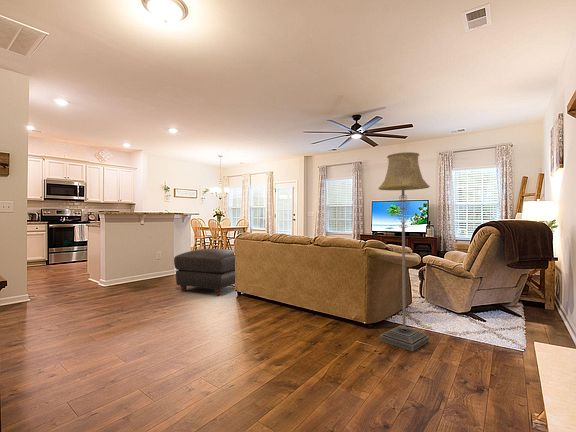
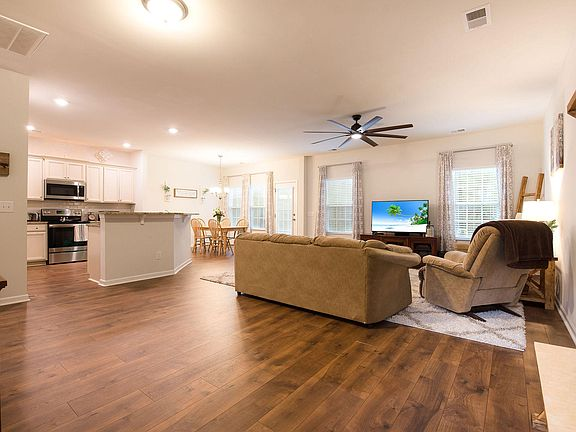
- ottoman [173,248,236,297]
- floor lamp [378,151,430,353]
